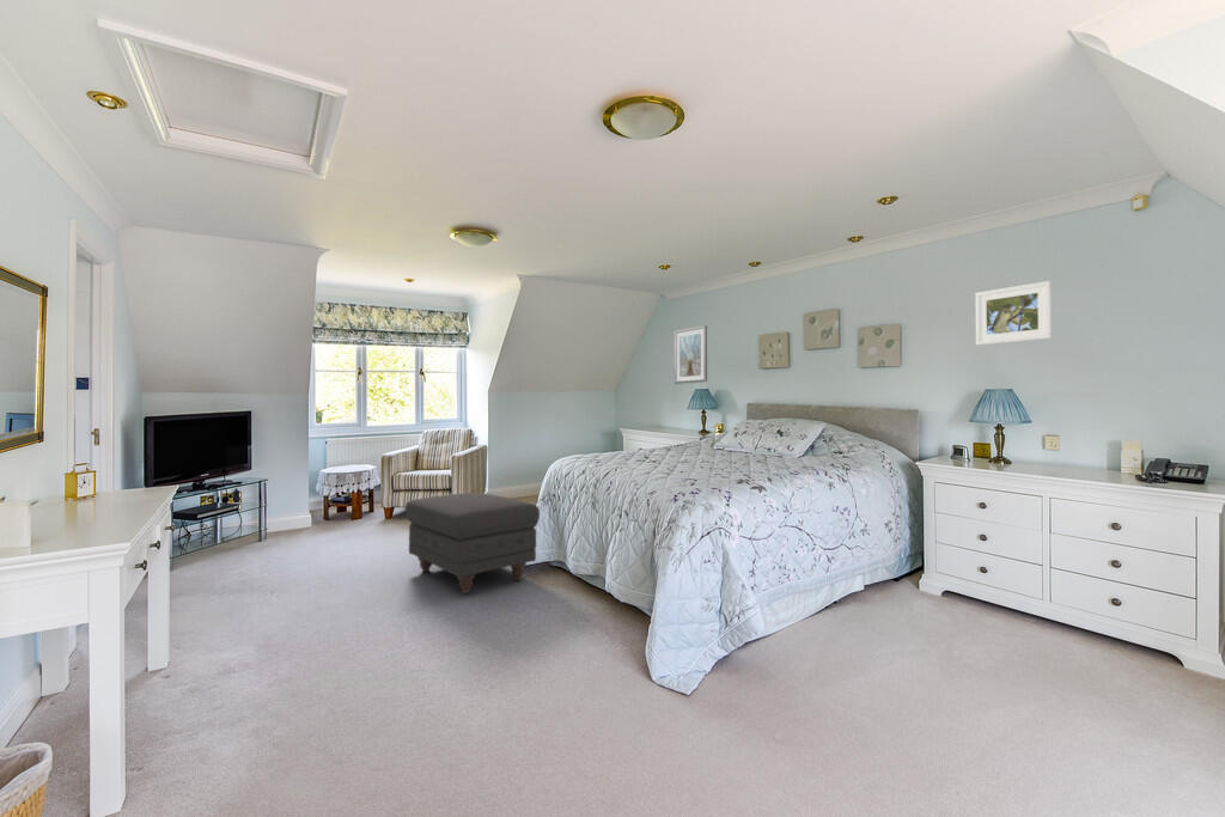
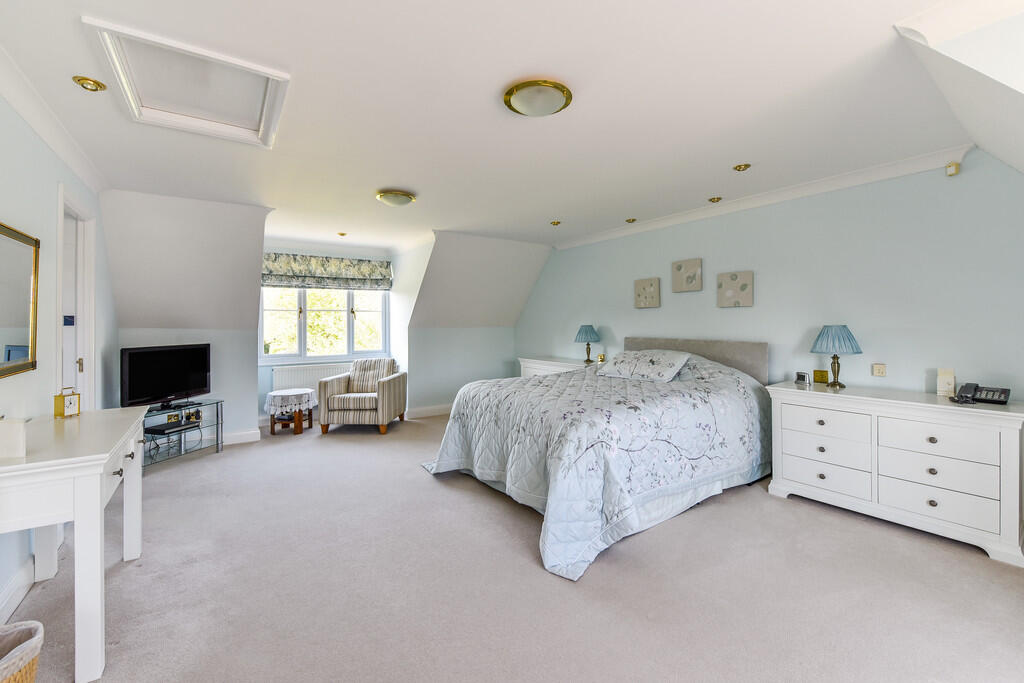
- picture frame [674,324,708,385]
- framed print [974,280,1053,347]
- ottoman [404,492,541,595]
